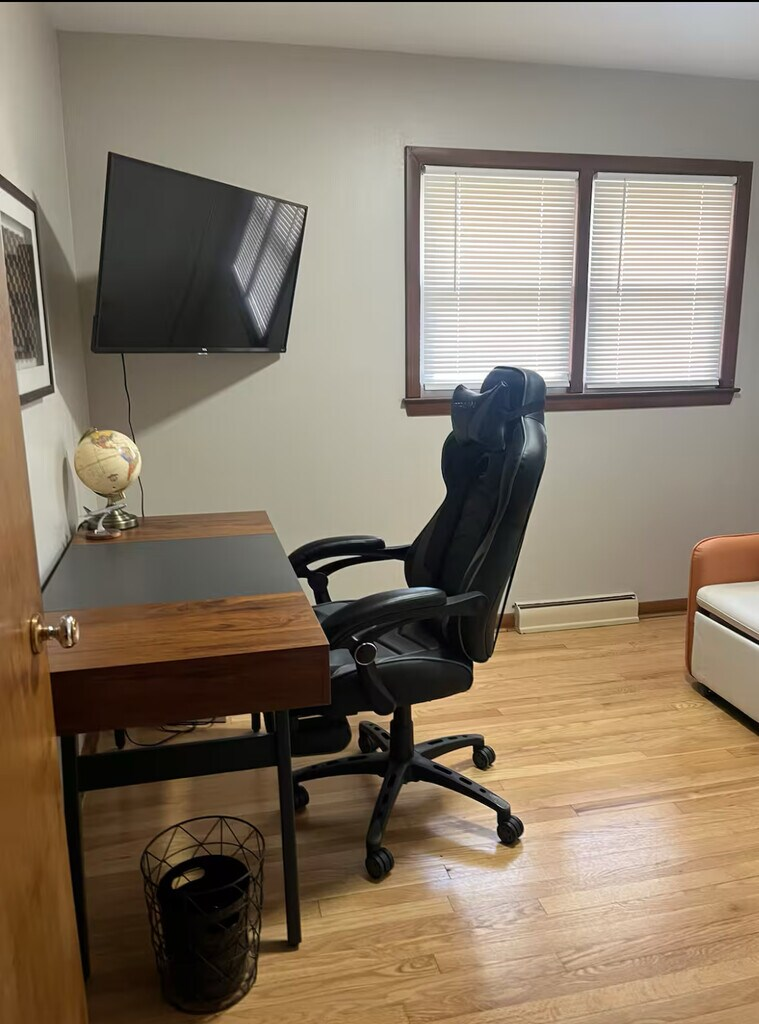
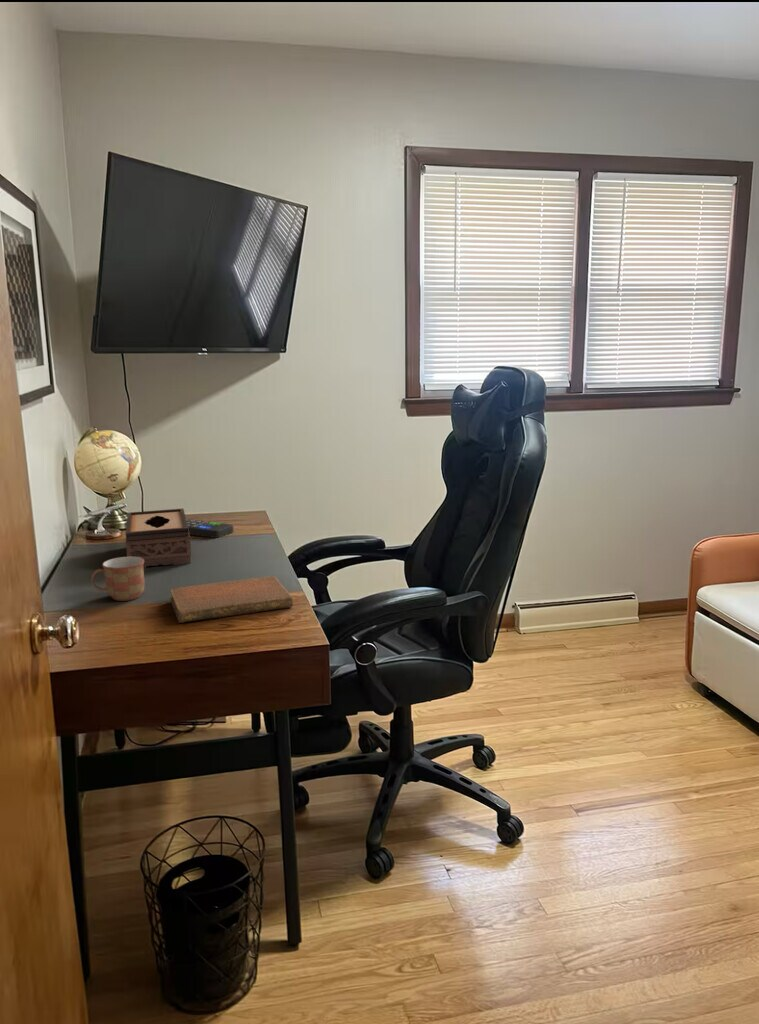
+ notebook [169,575,294,624]
+ remote control [186,518,234,539]
+ tissue box [125,508,192,569]
+ mug [90,556,146,602]
